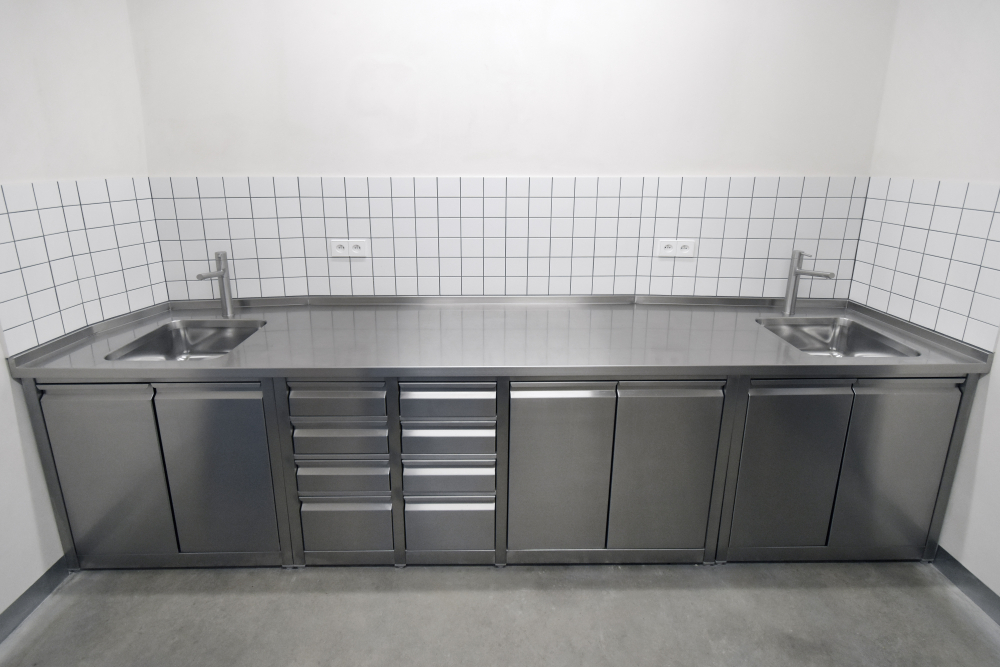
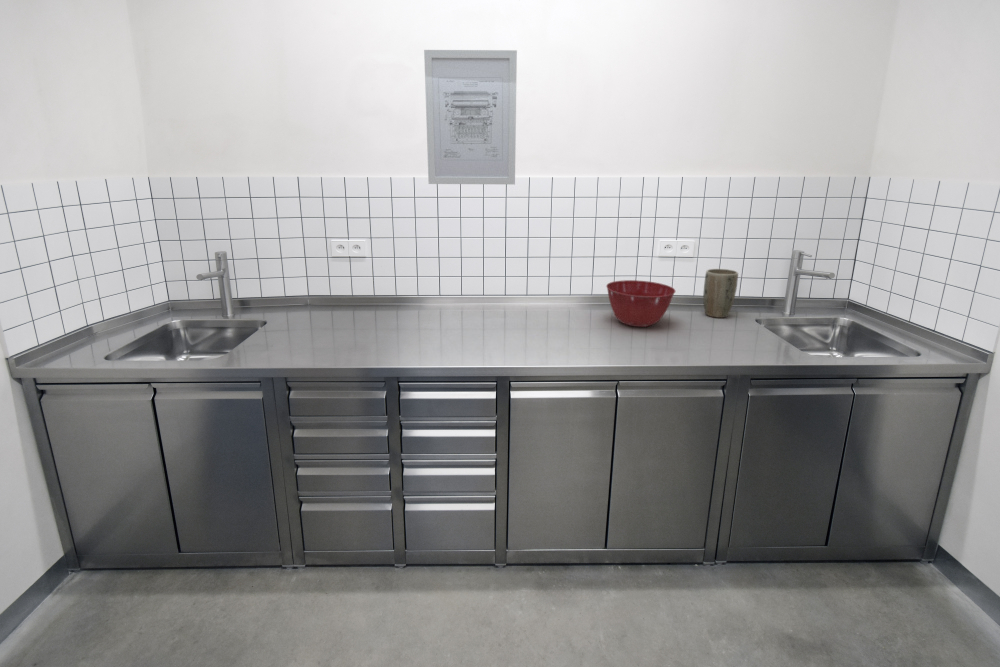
+ wall art [423,49,518,186]
+ mixing bowl [605,279,676,328]
+ plant pot [702,268,739,319]
